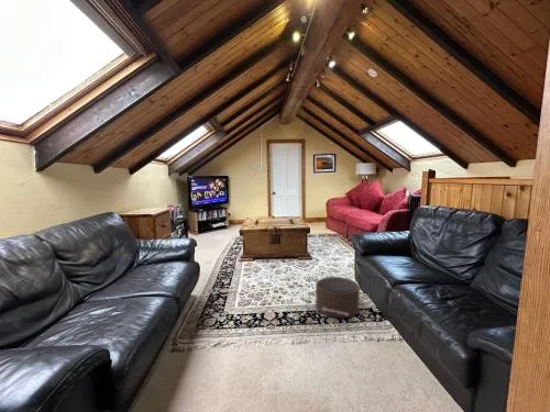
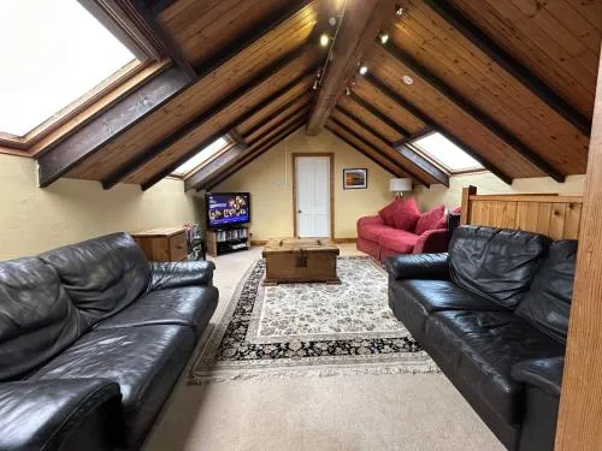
- pouf [315,276,362,319]
